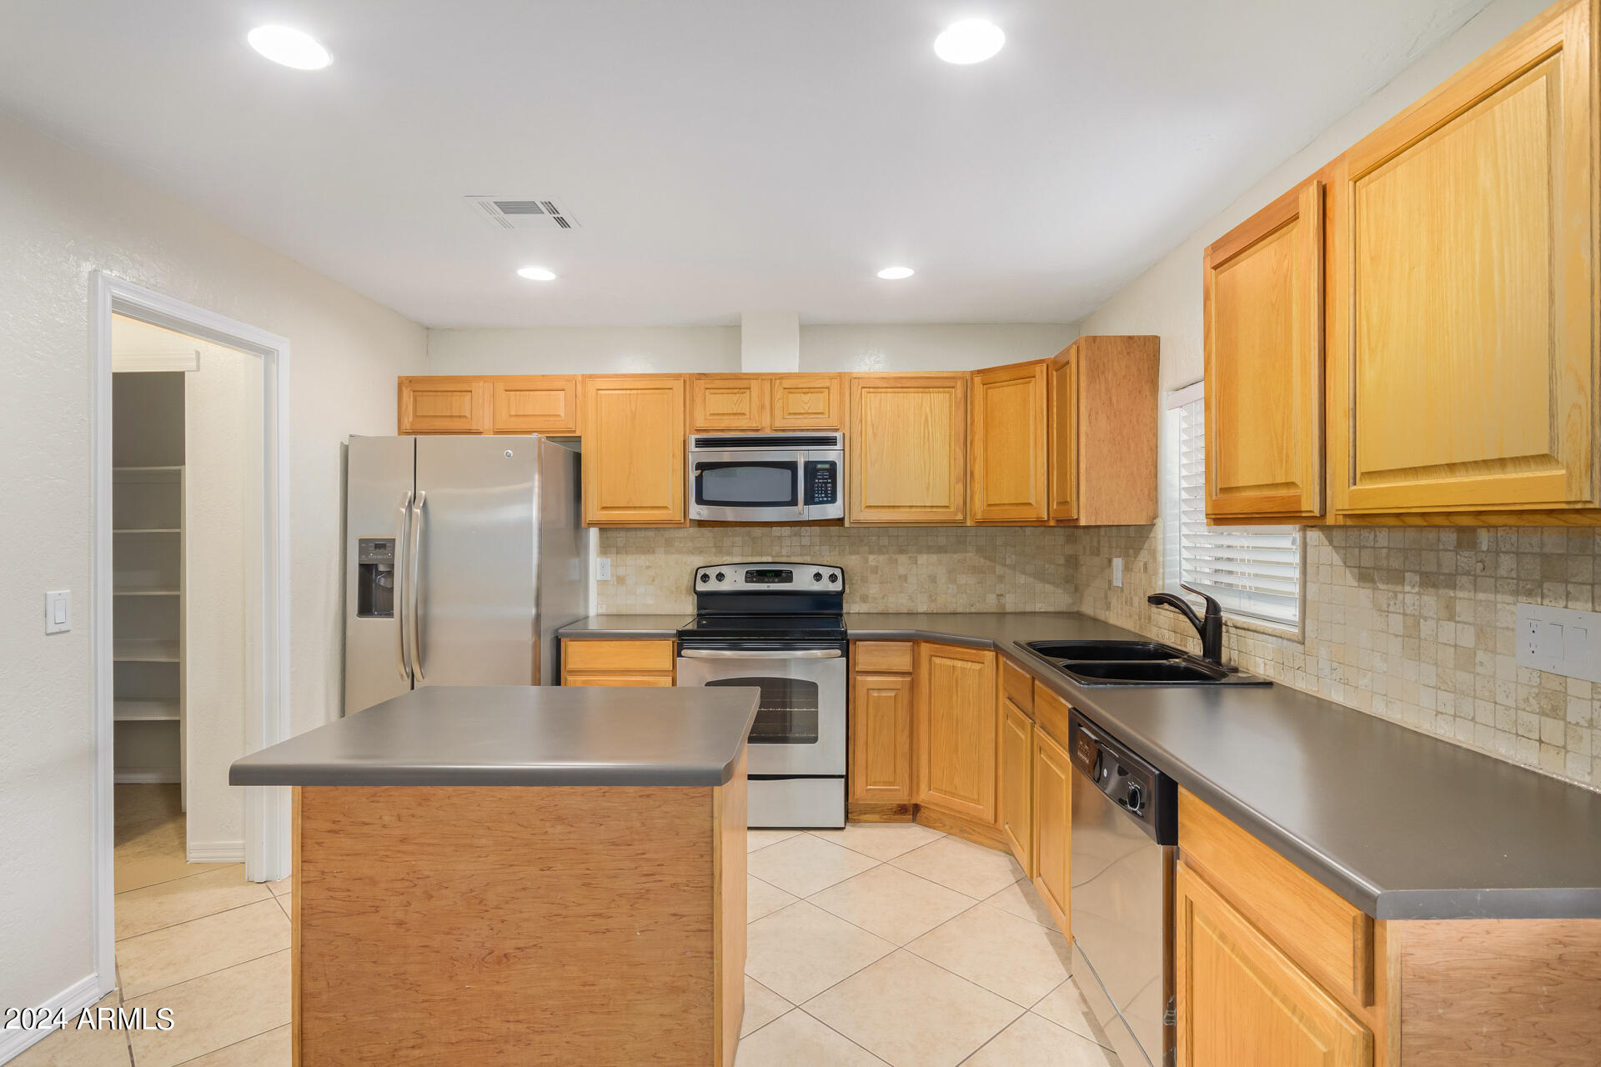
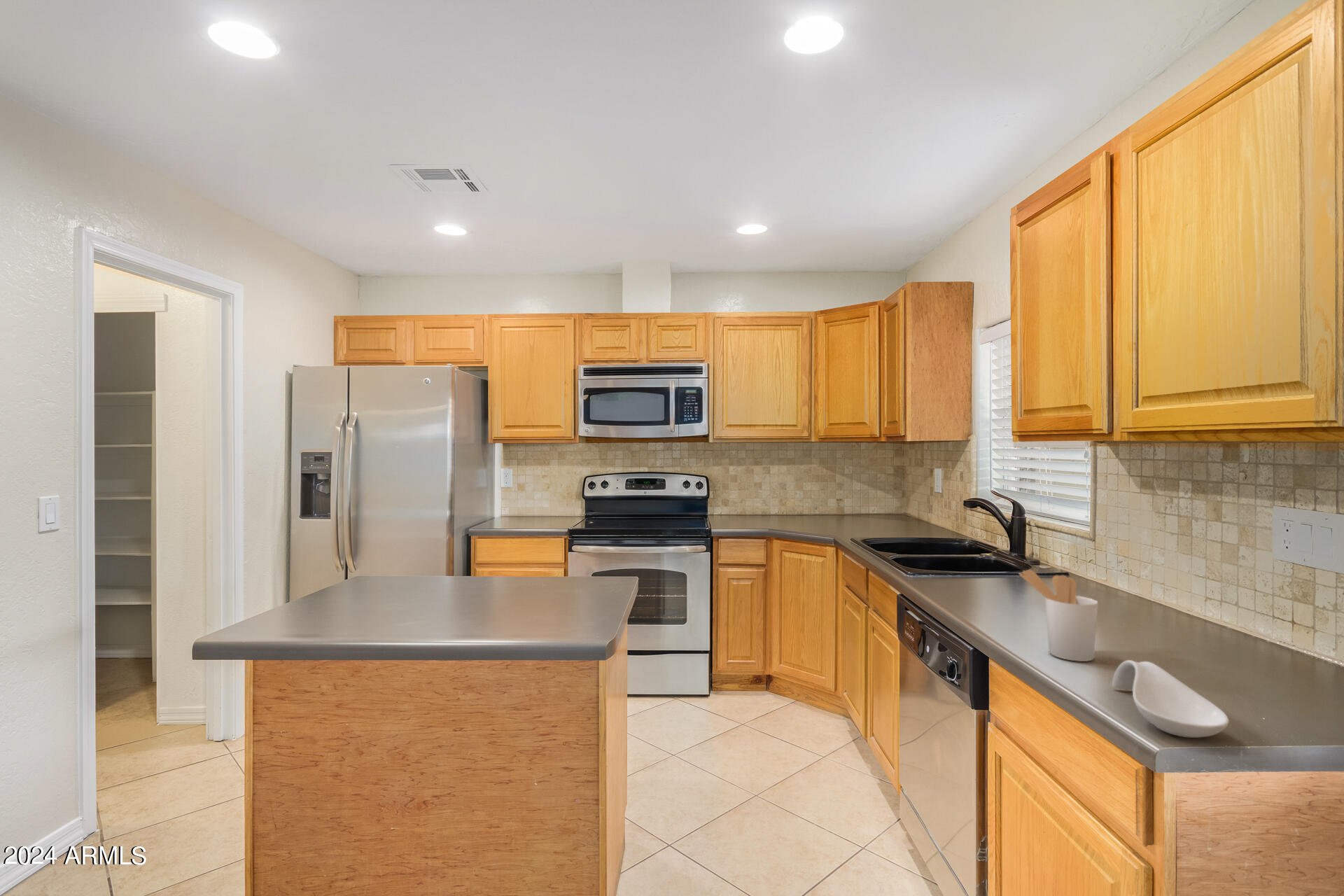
+ utensil holder [1019,569,1098,662]
+ spoon rest [1112,659,1230,738]
